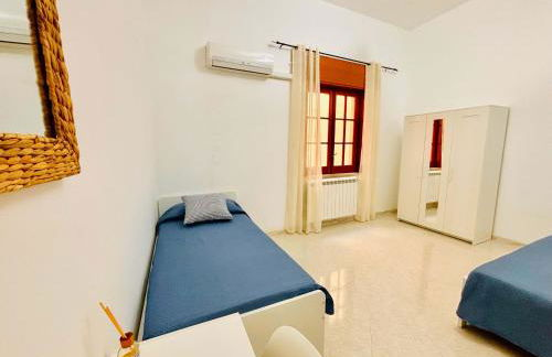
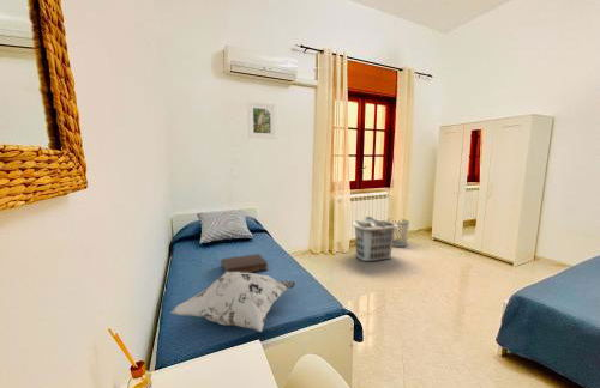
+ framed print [247,101,277,140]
+ decorative pillow [169,272,296,333]
+ book [221,253,269,273]
+ clothes hamper [352,216,398,262]
+ waste bin [386,218,410,248]
